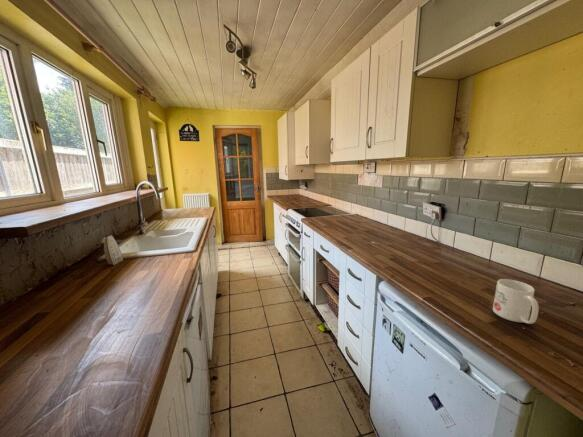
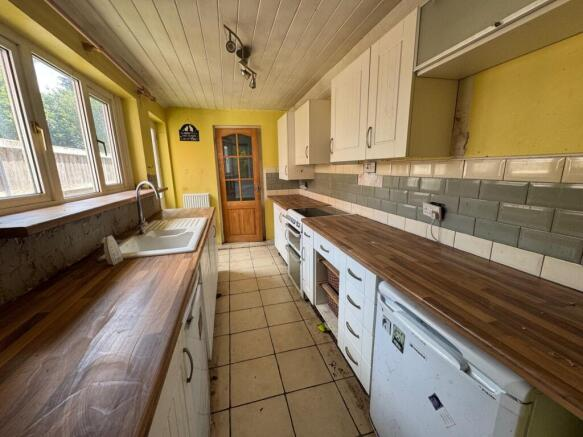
- mug [492,278,540,325]
